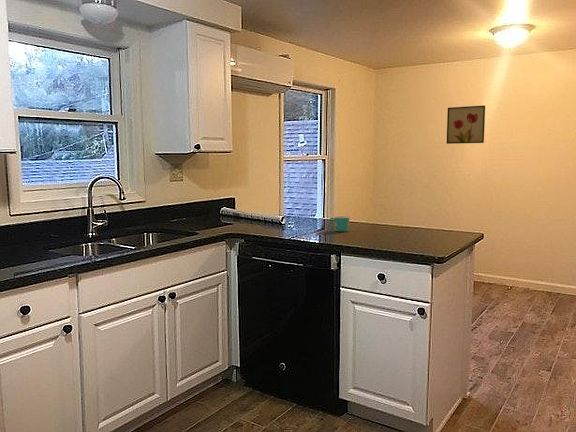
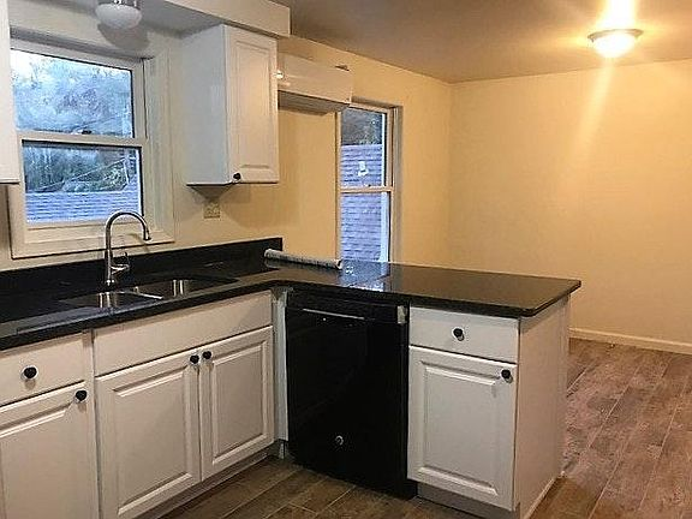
- mug [327,215,351,232]
- wall art [446,104,486,145]
